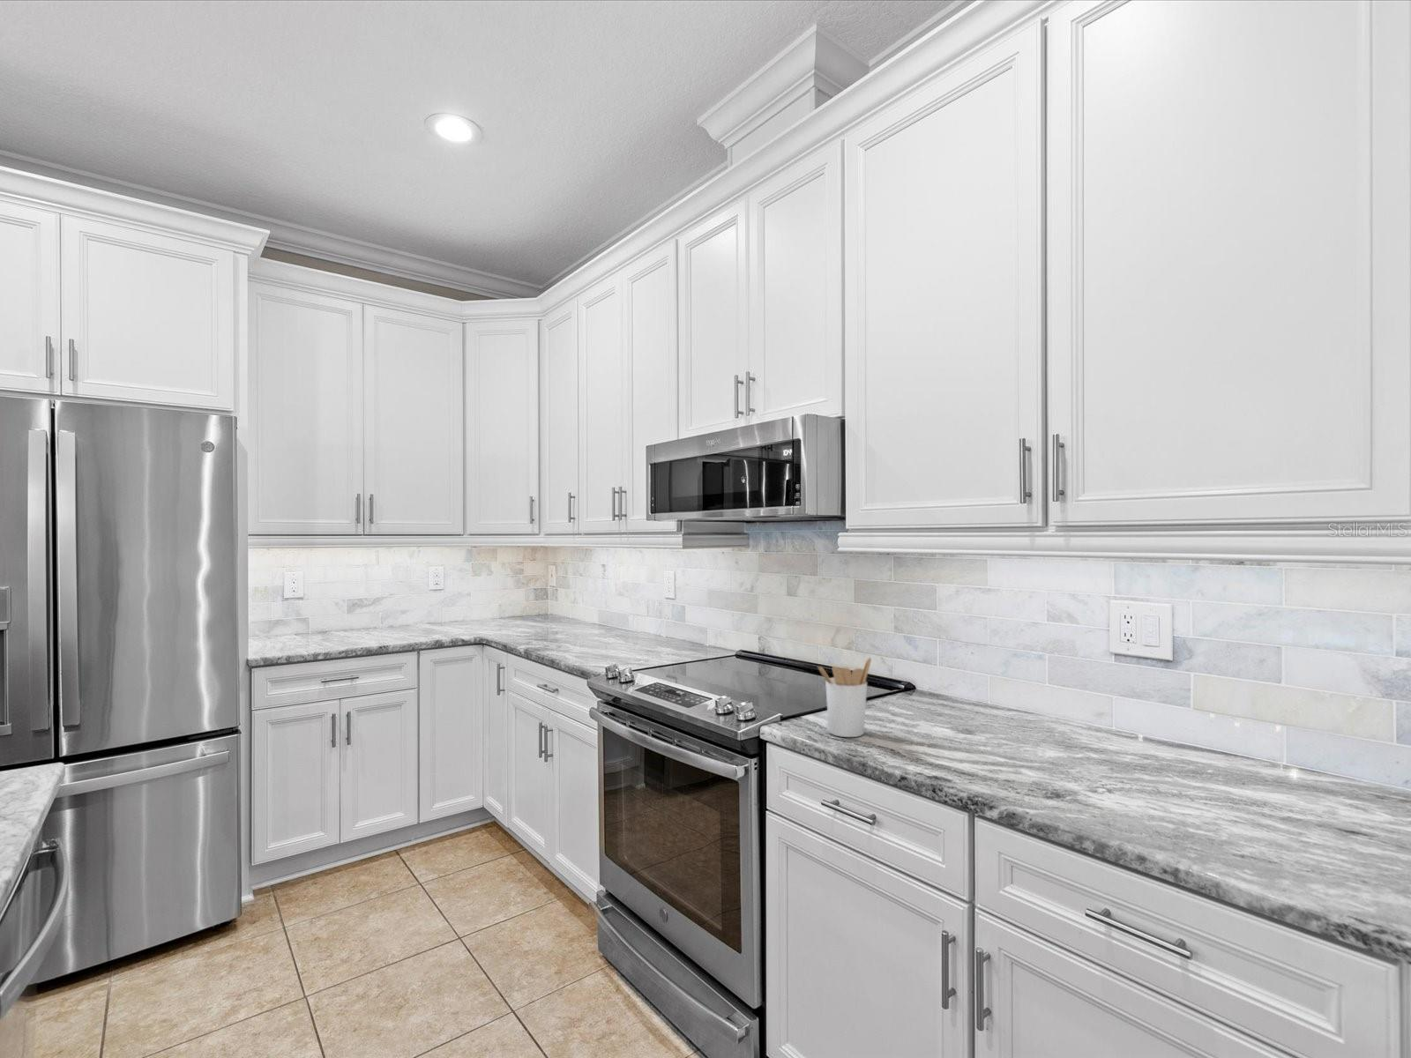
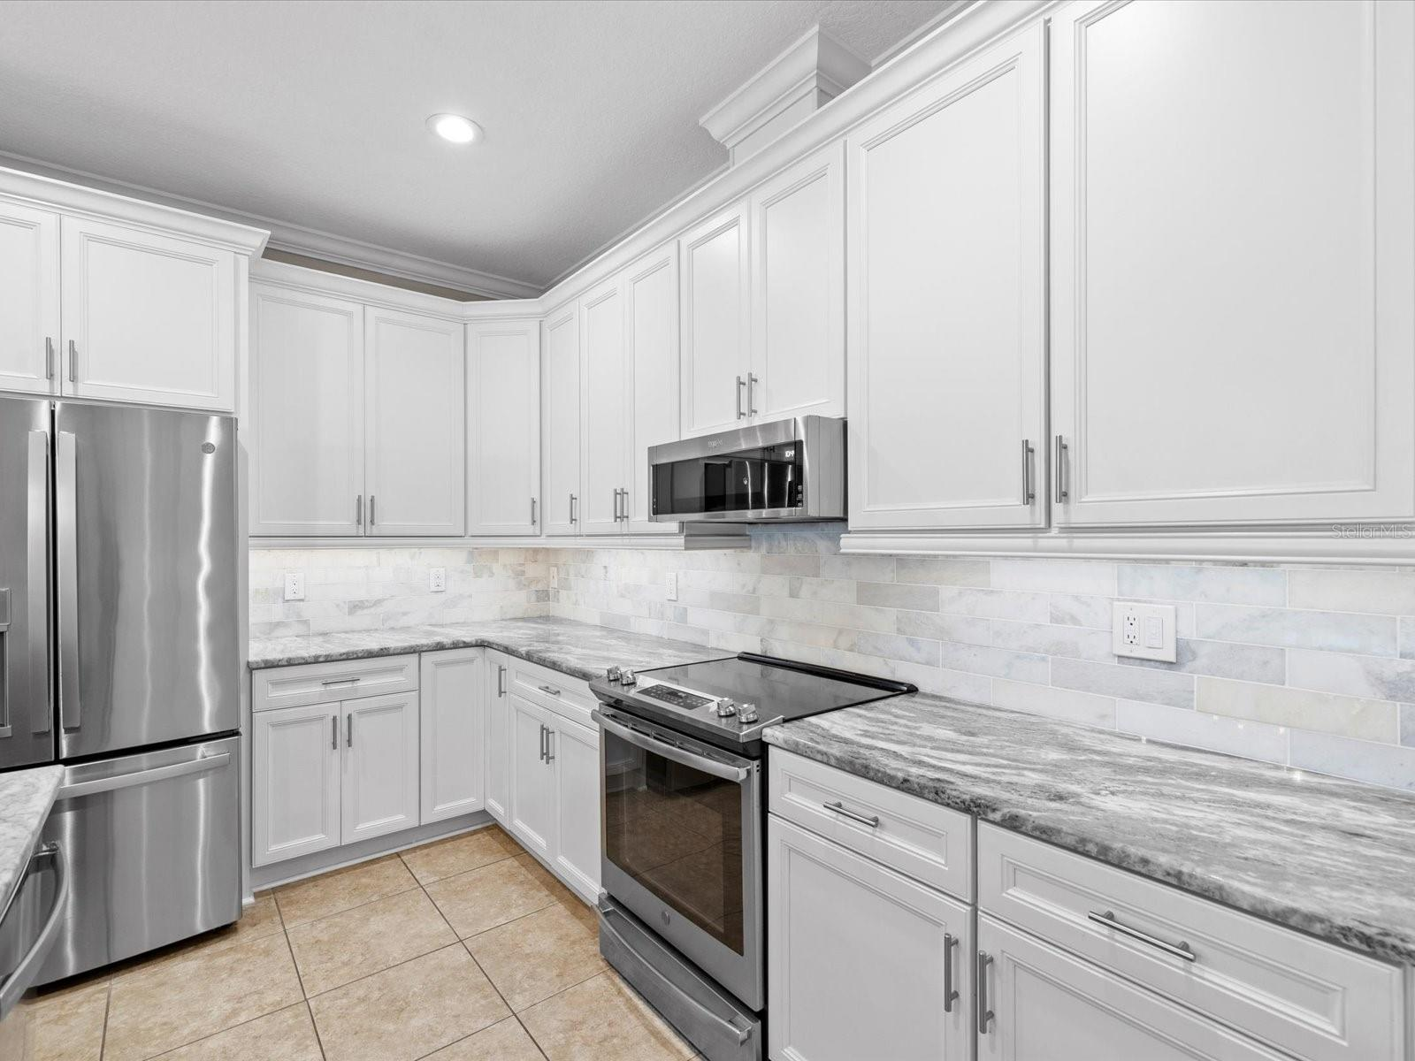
- utensil holder [817,657,872,738]
